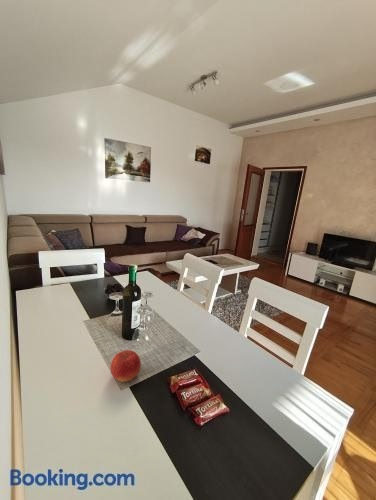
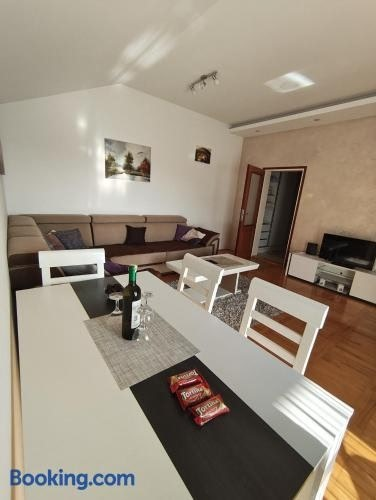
- fruit [110,349,142,383]
